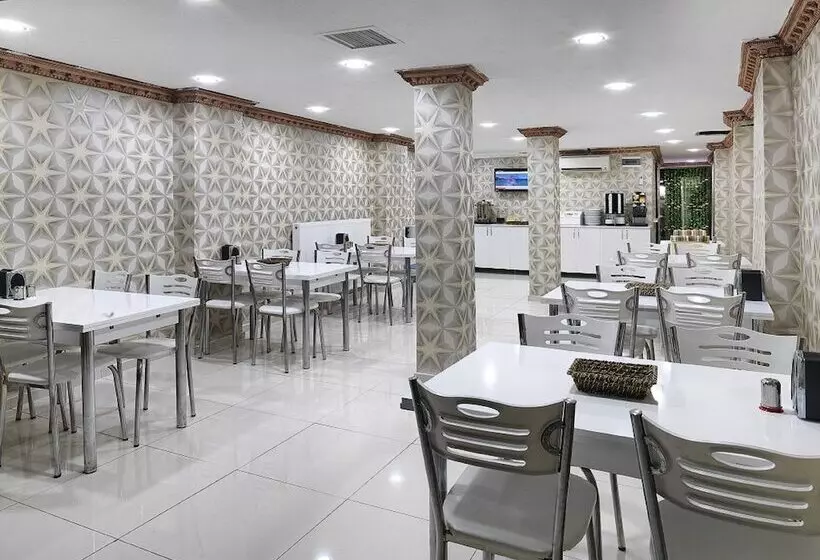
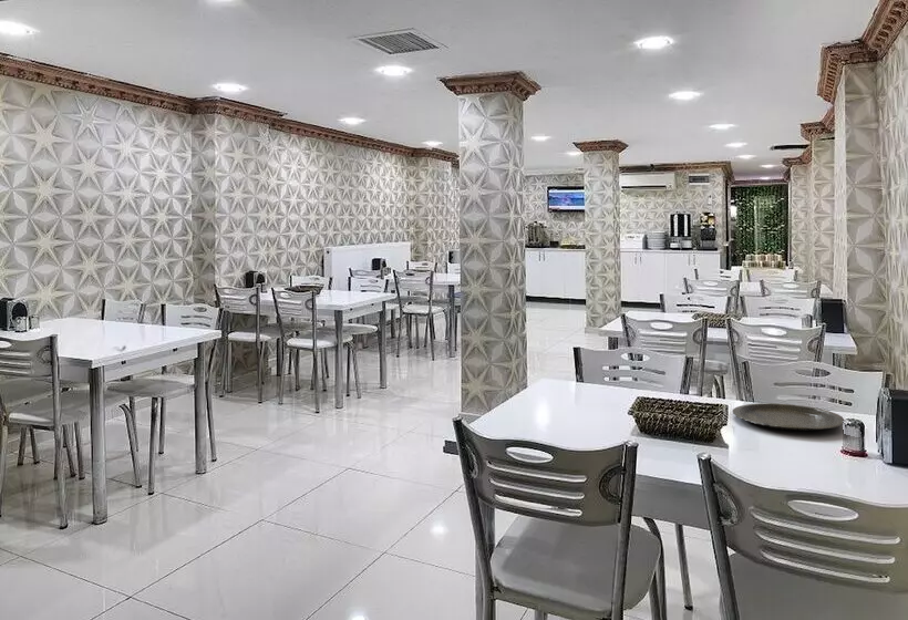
+ plate [732,402,845,432]
